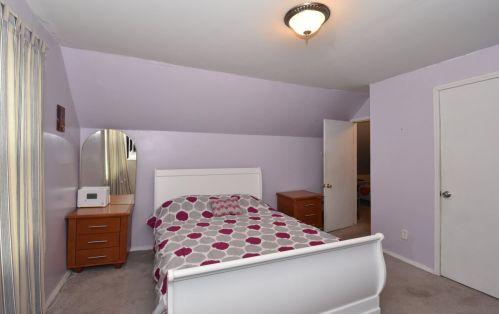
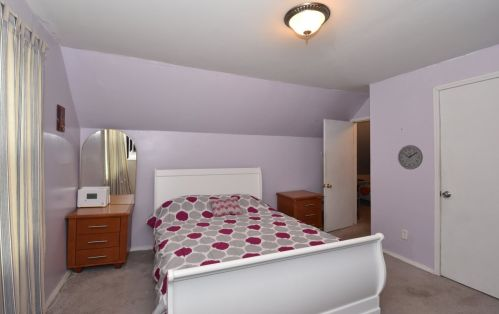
+ wall clock [397,144,424,171]
